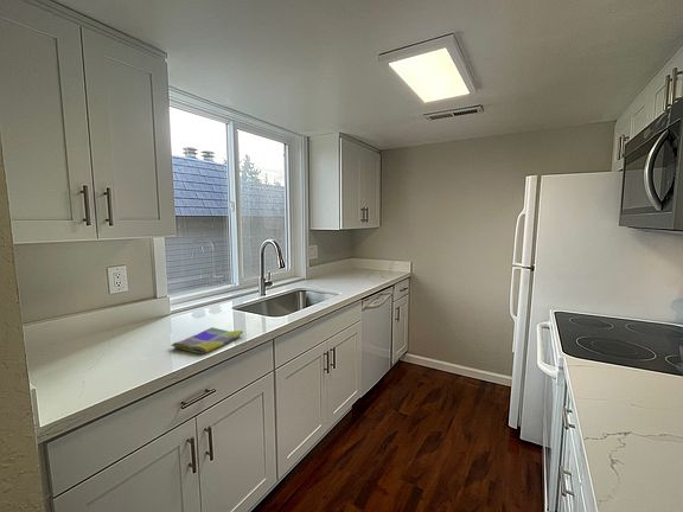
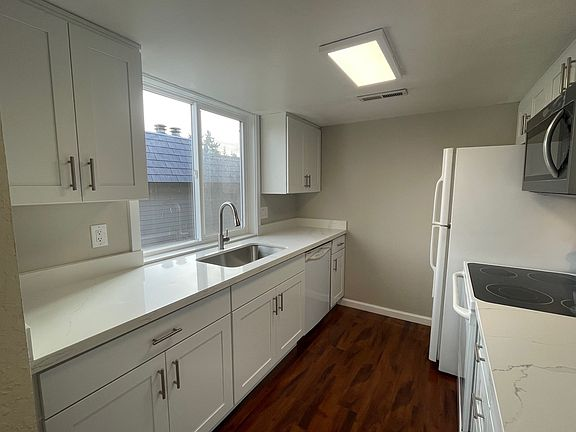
- dish towel [170,326,244,356]
